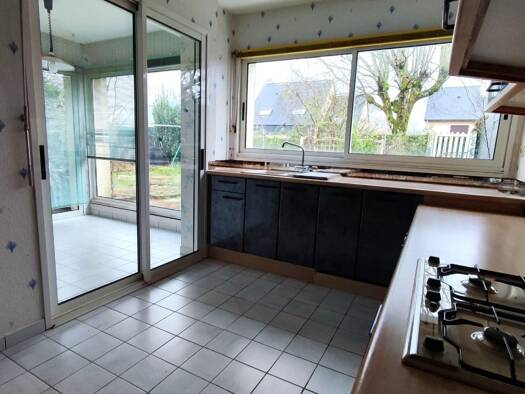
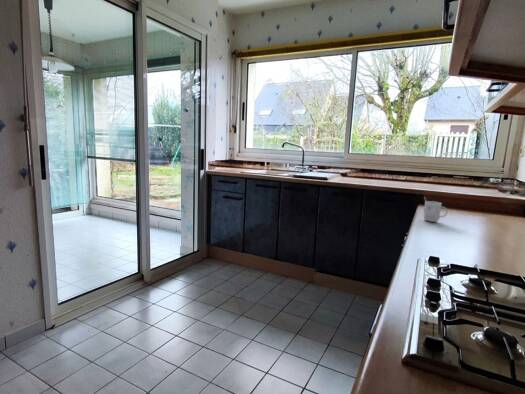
+ mug [422,196,449,223]
